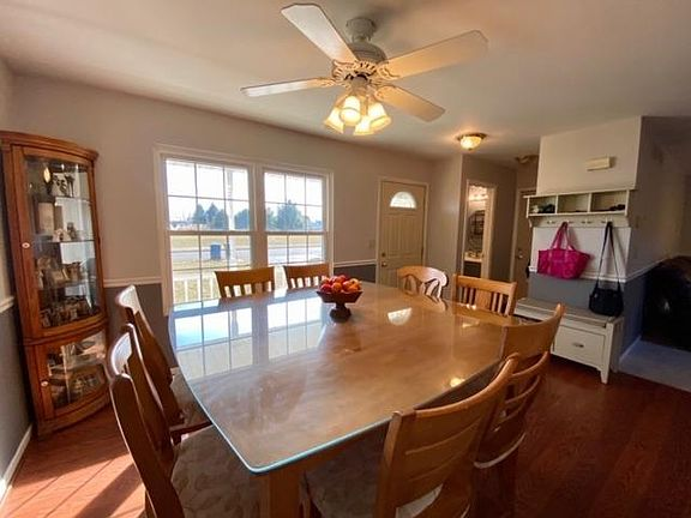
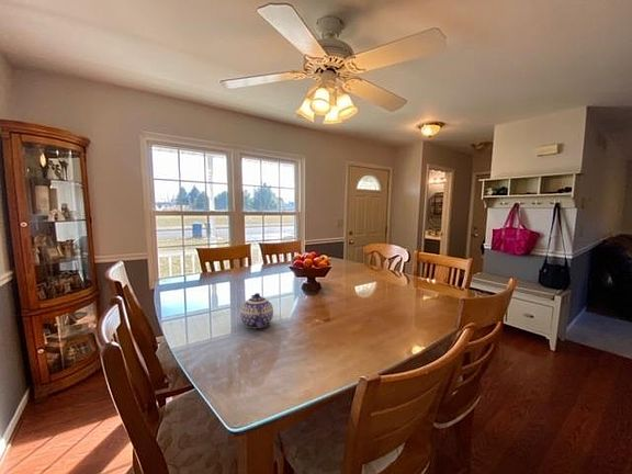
+ teapot [239,292,274,329]
